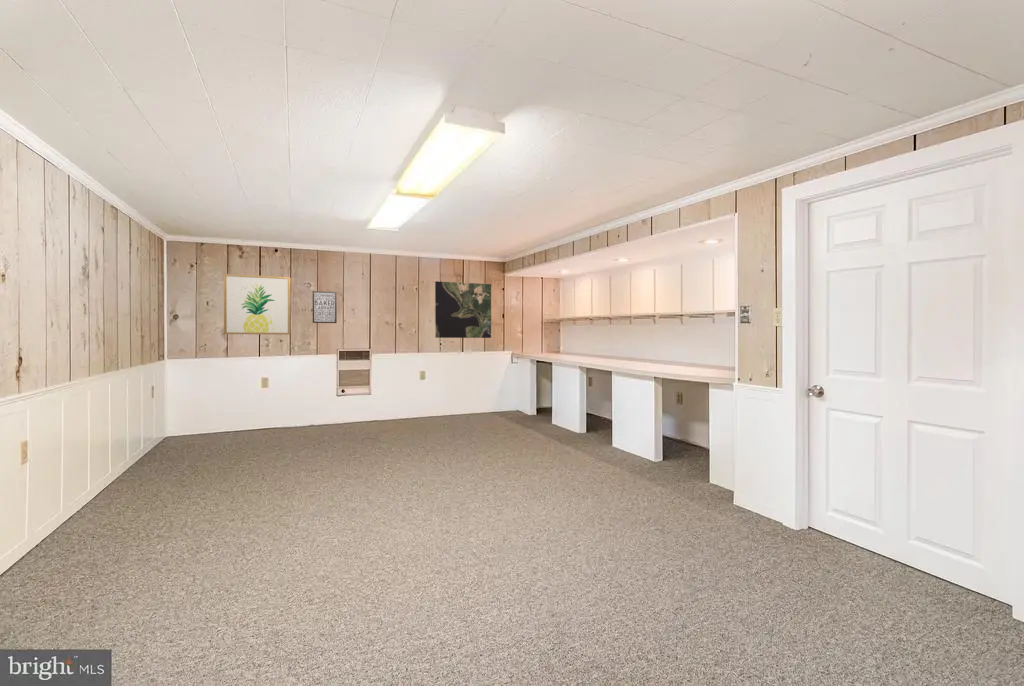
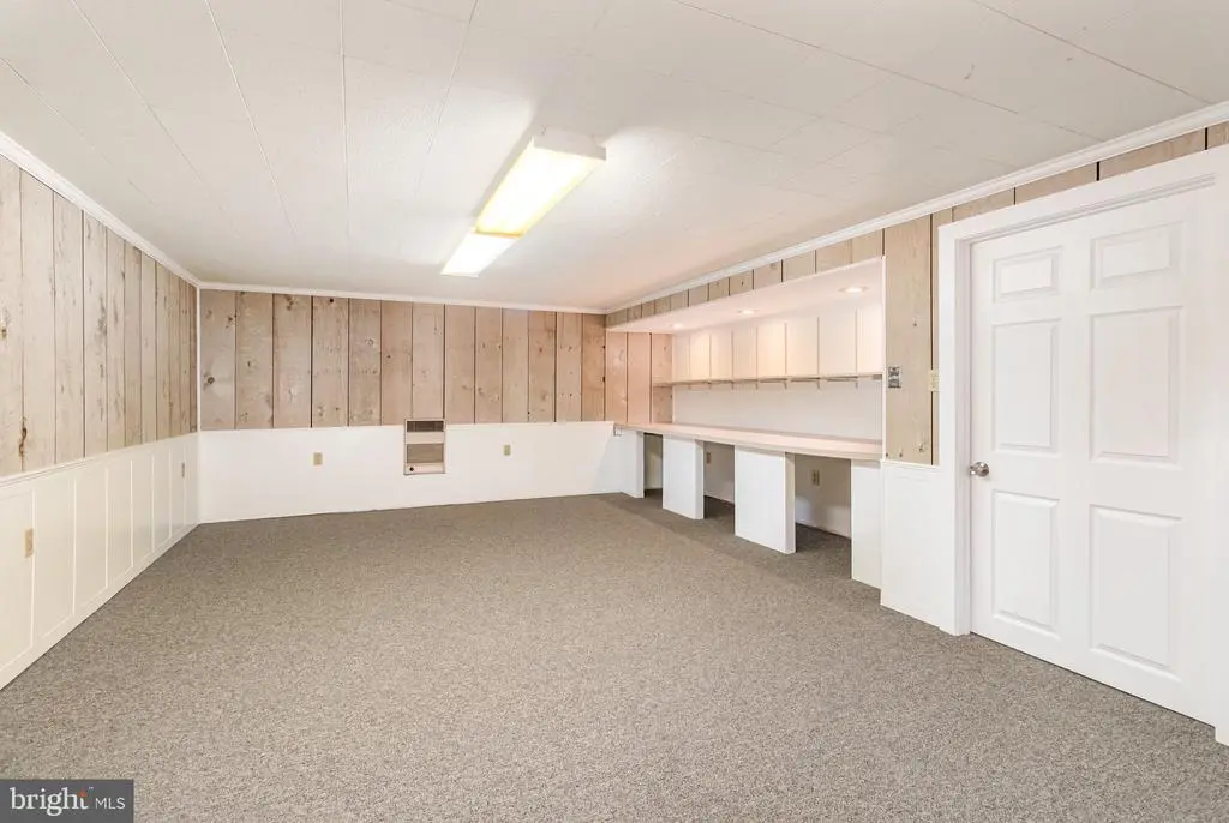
- wall art [223,273,292,336]
- map [434,280,492,339]
- wall art [312,290,338,324]
